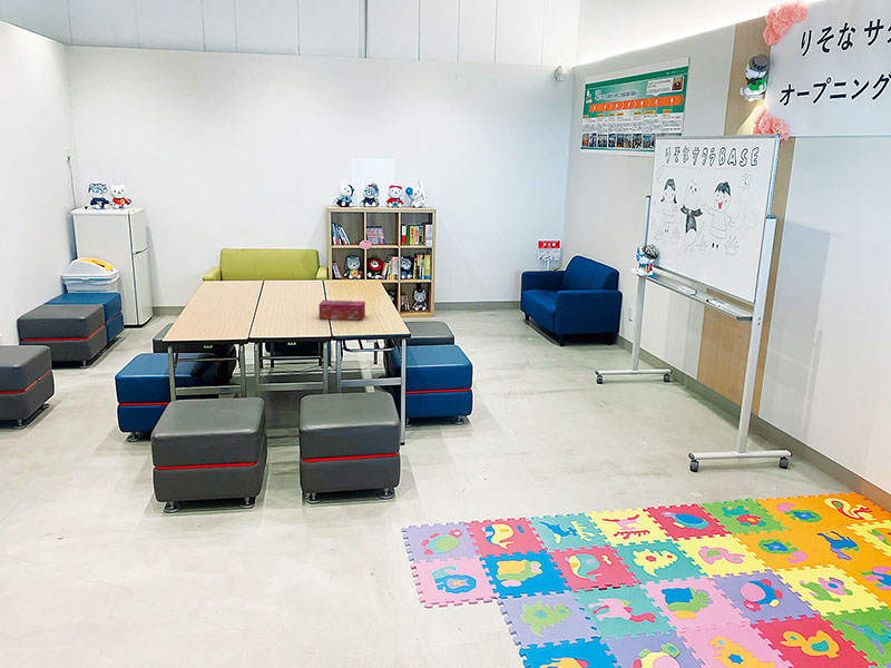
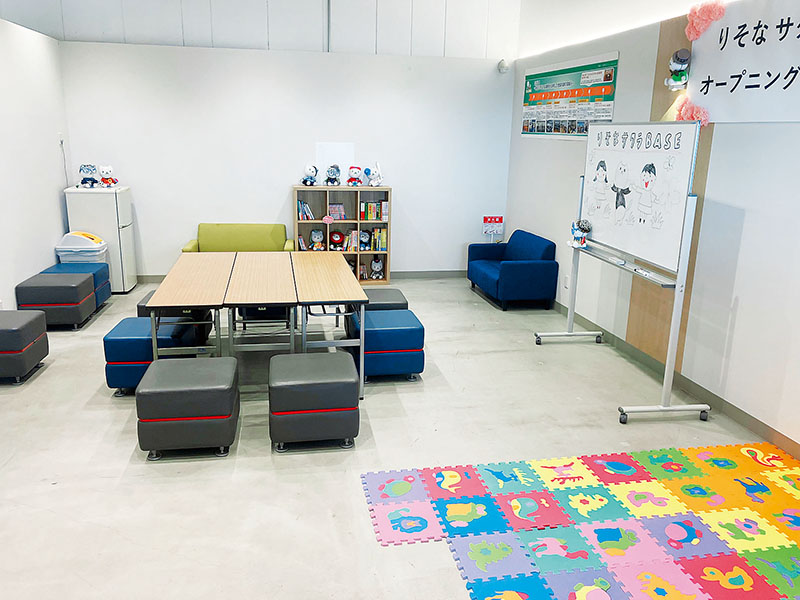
- tissue box [317,299,366,321]
